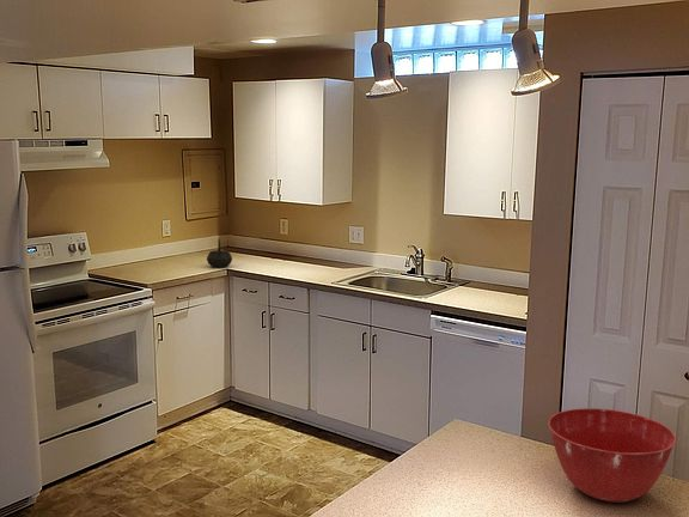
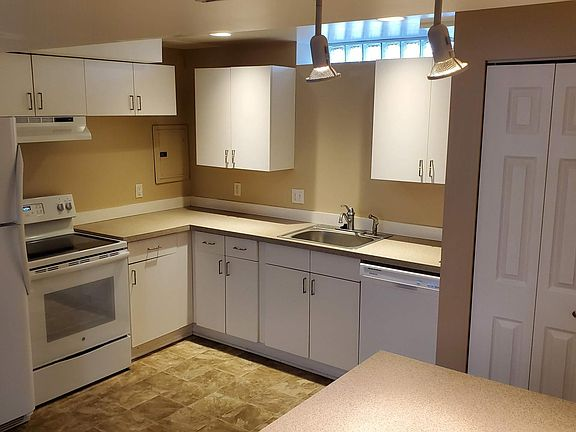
- mixing bowl [547,407,677,504]
- kettle [206,237,233,268]
